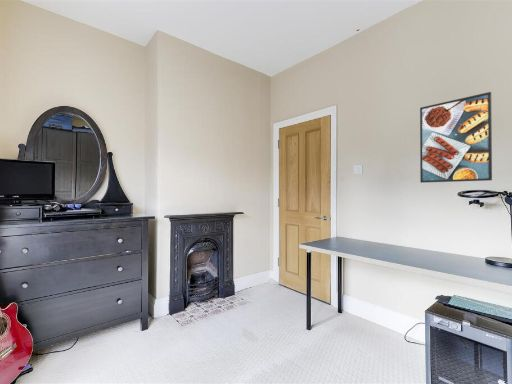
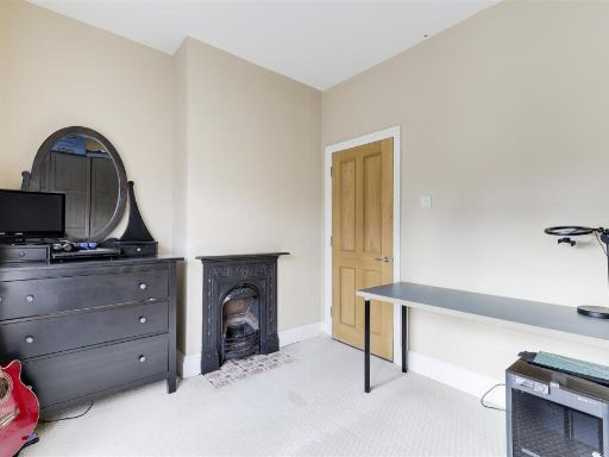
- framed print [419,91,493,184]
